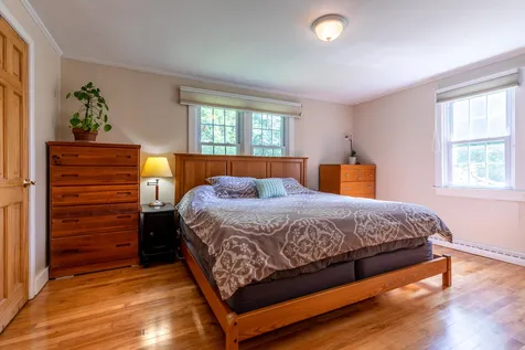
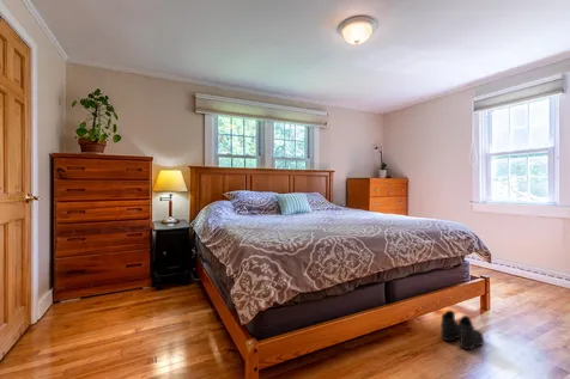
+ boots [439,310,485,350]
